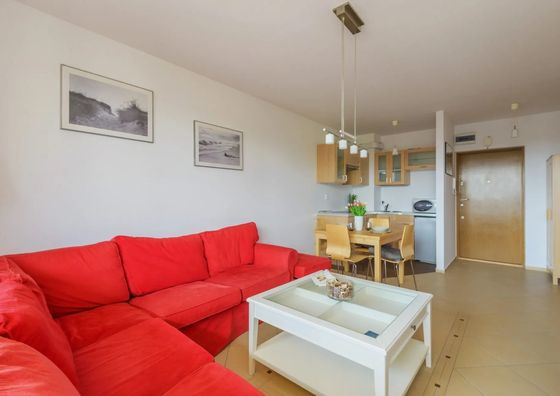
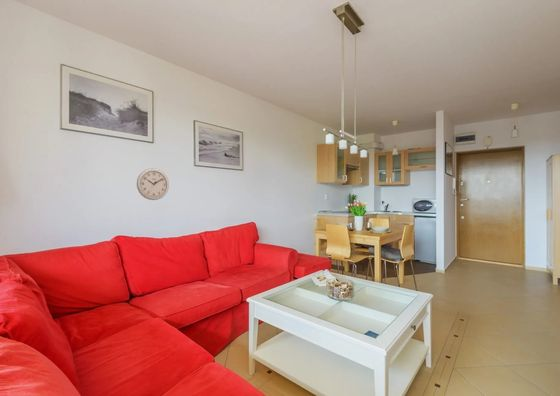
+ wall clock [135,167,170,201]
